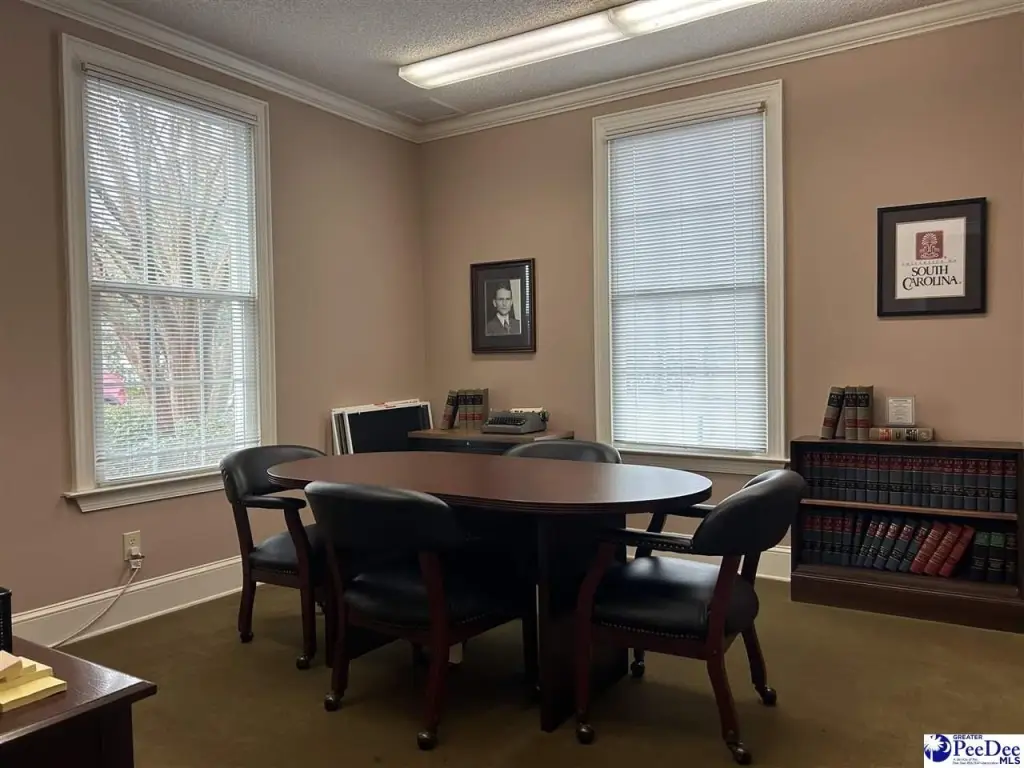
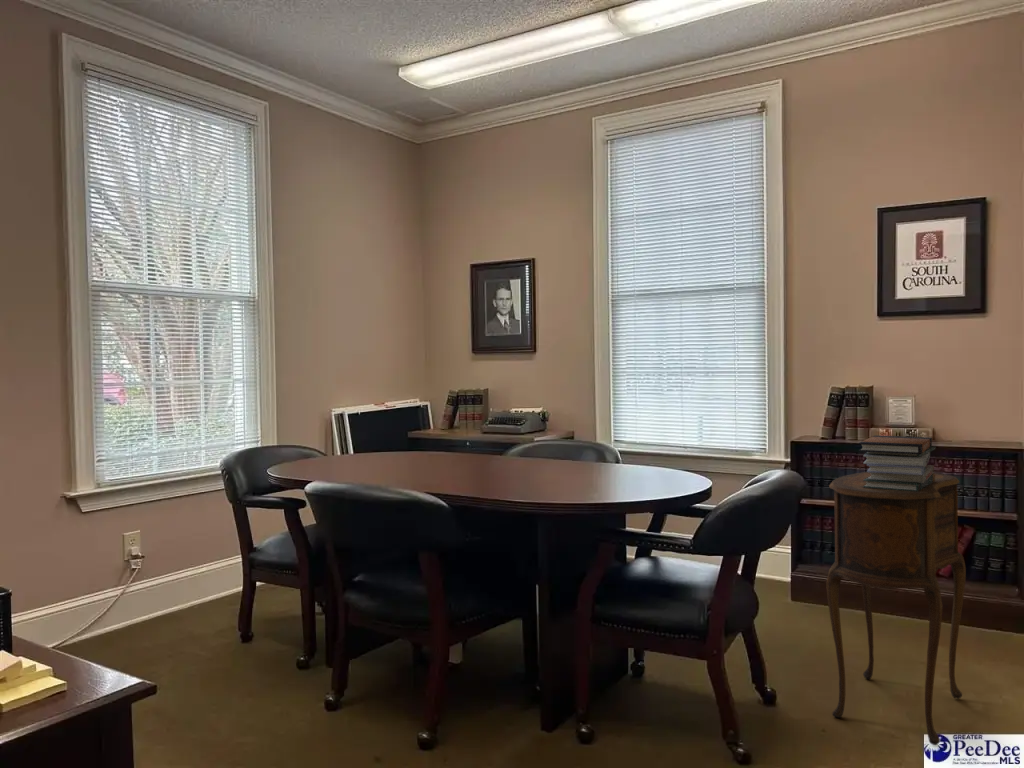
+ book stack [858,435,937,492]
+ side table [826,471,967,746]
